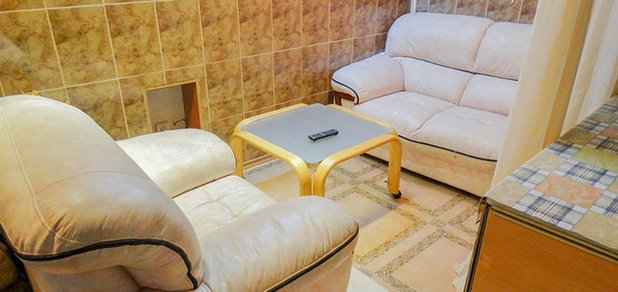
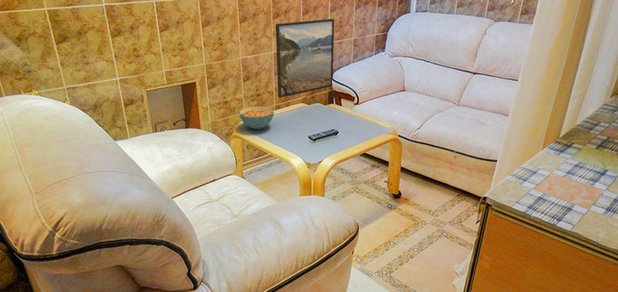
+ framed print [275,18,335,99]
+ cereal bowl [238,105,275,130]
